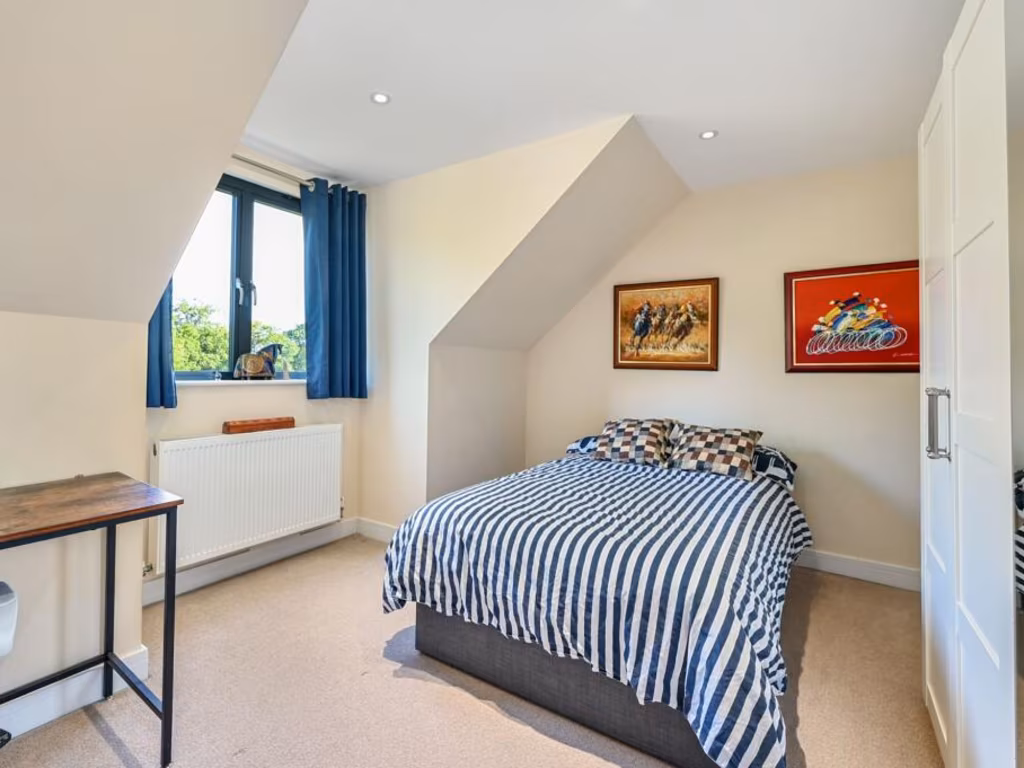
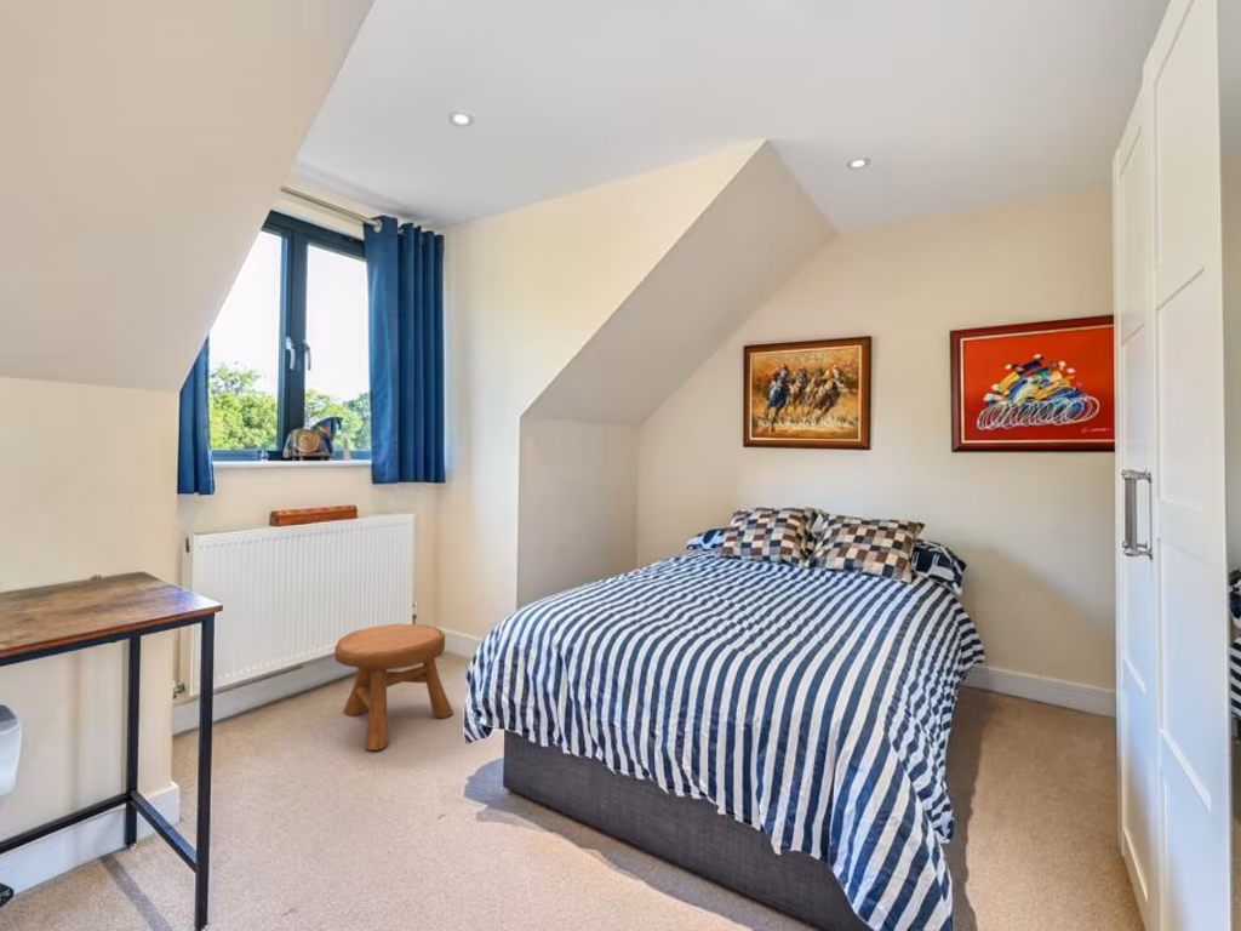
+ stool [333,623,454,752]
